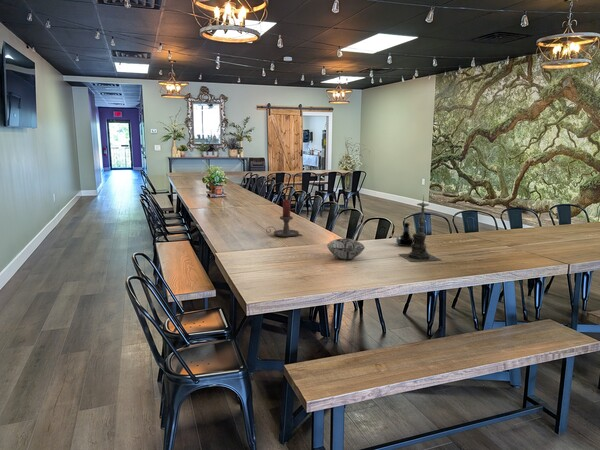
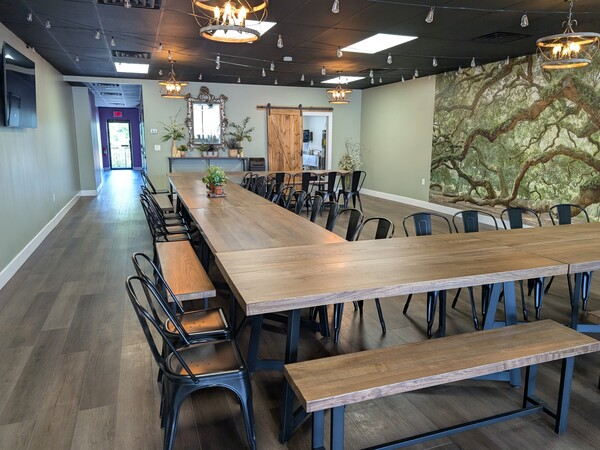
- tequila bottle [395,221,414,247]
- decorative bowl [326,237,366,261]
- candle holder [265,198,300,238]
- candle holder [398,194,442,262]
